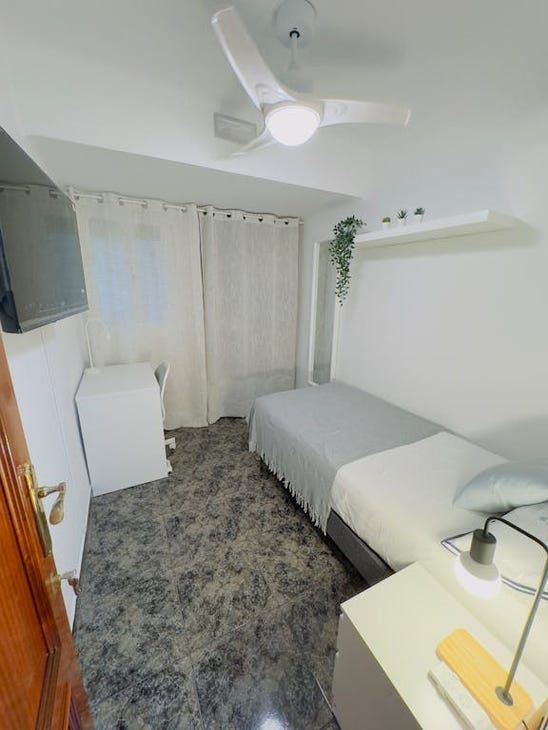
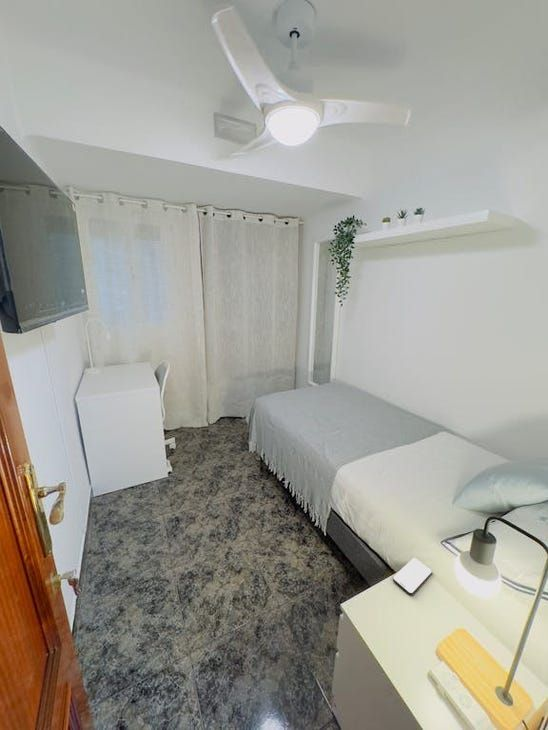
+ smartphone [392,557,433,596]
